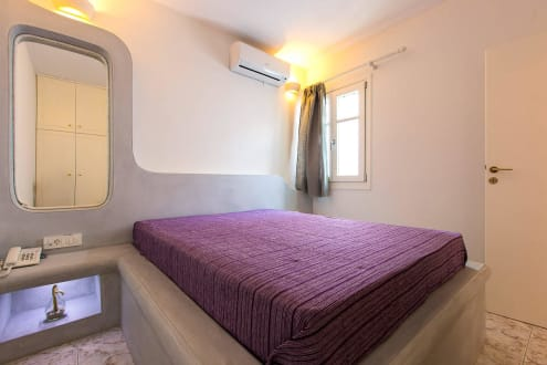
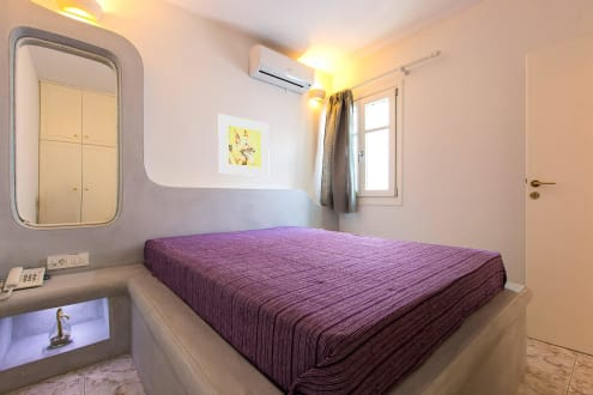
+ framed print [217,113,271,177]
